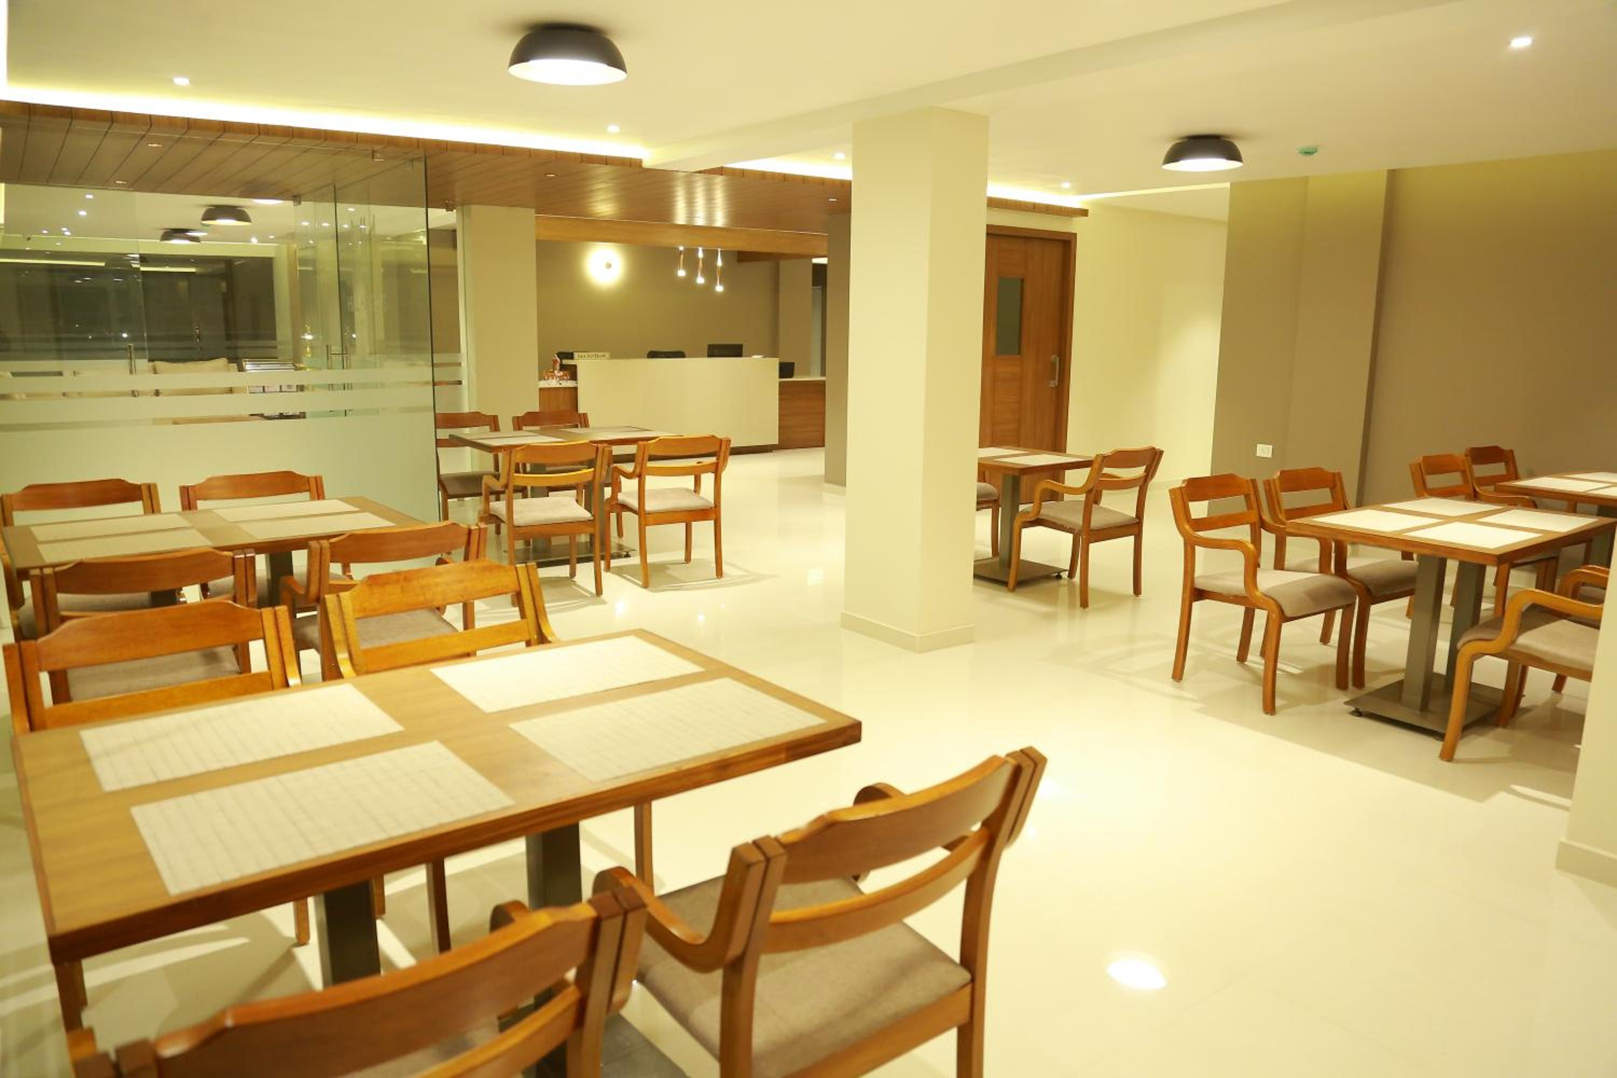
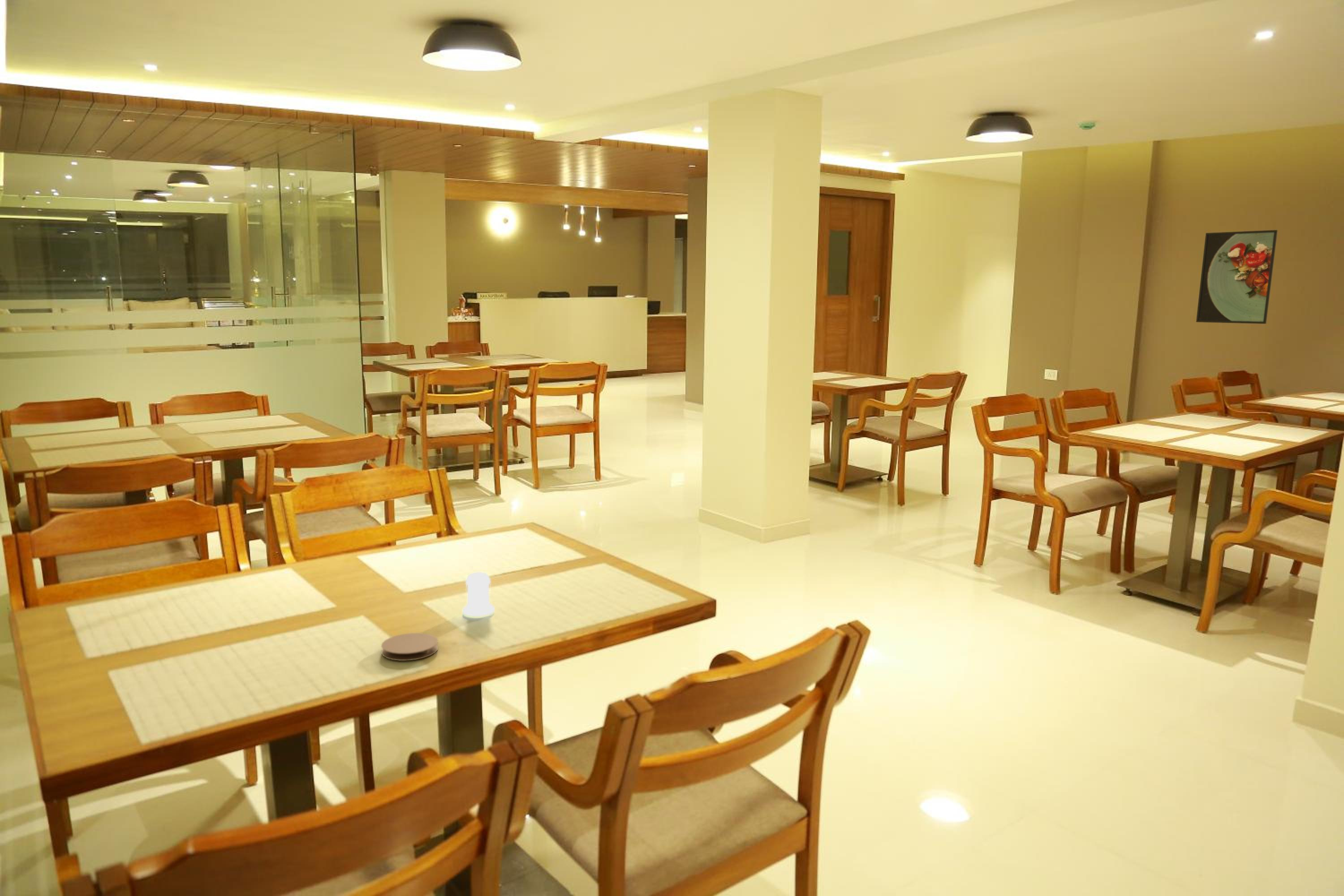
+ salt shaker [462,572,495,617]
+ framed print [1196,229,1278,324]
+ coaster [381,633,439,661]
